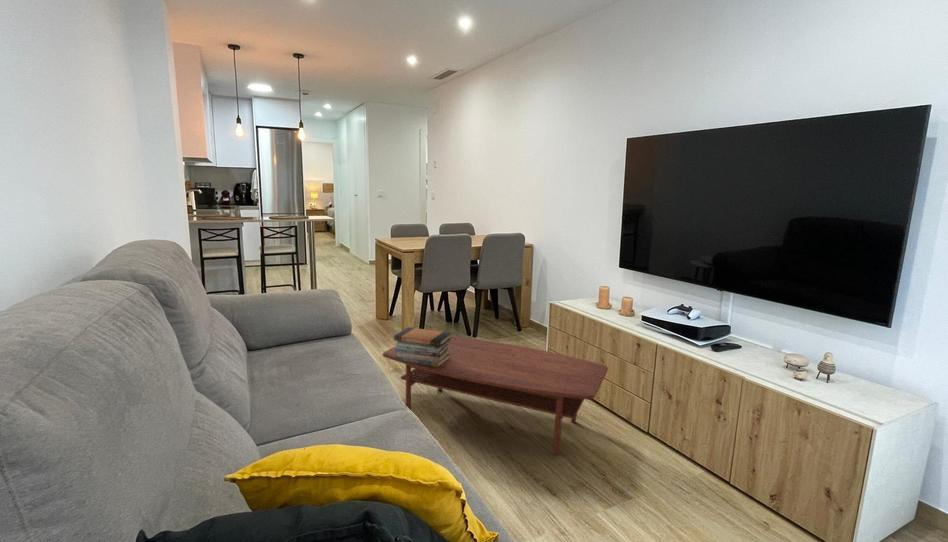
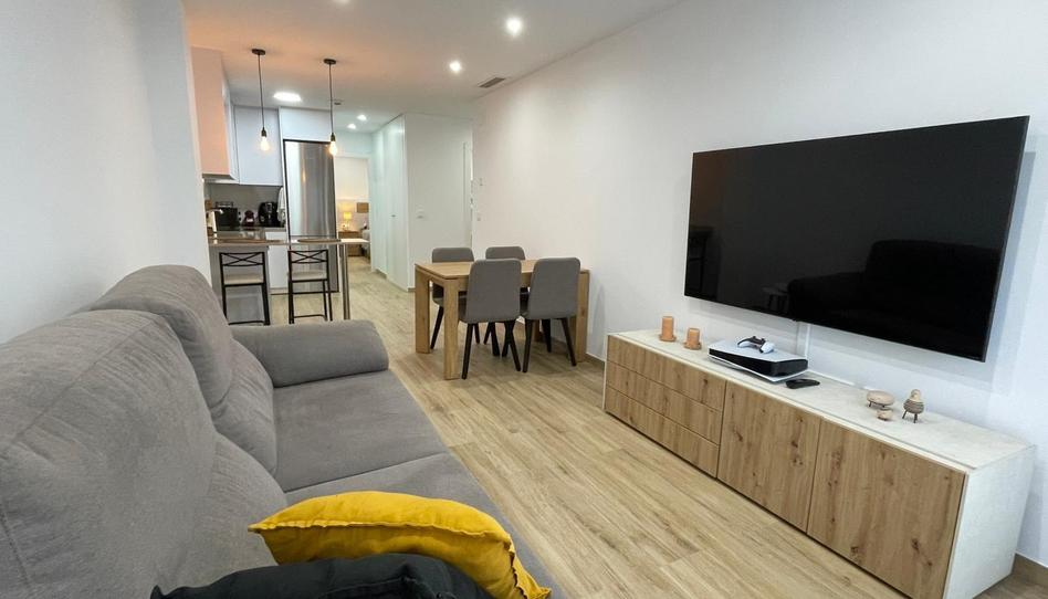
- book stack [393,326,453,367]
- coffee table [382,335,609,456]
